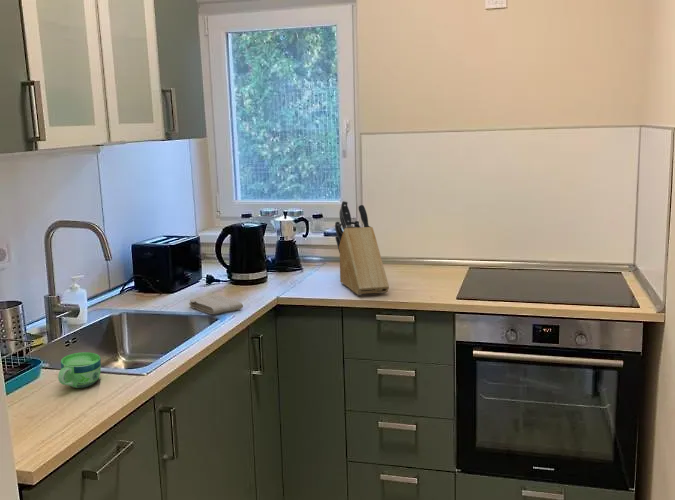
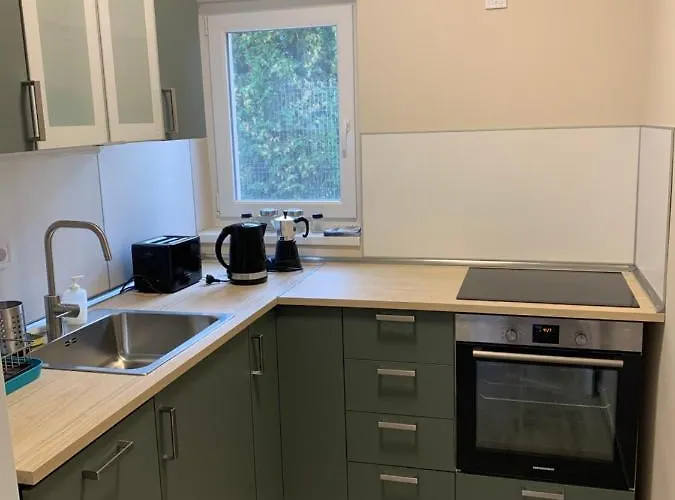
- knife block [334,200,390,296]
- cup [57,351,102,389]
- washcloth [188,294,244,315]
